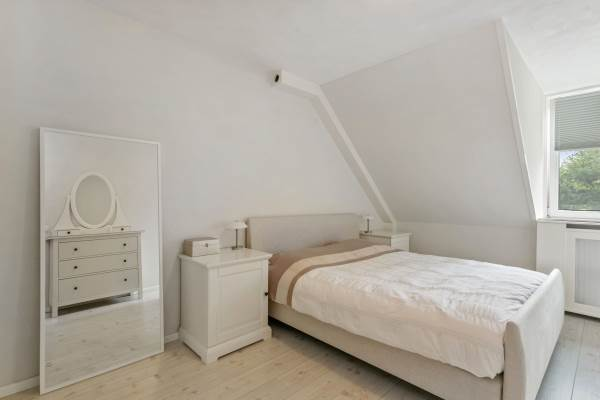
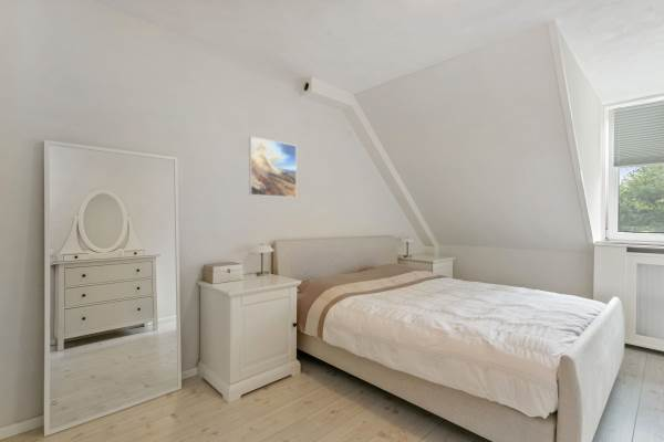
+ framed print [248,136,298,199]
